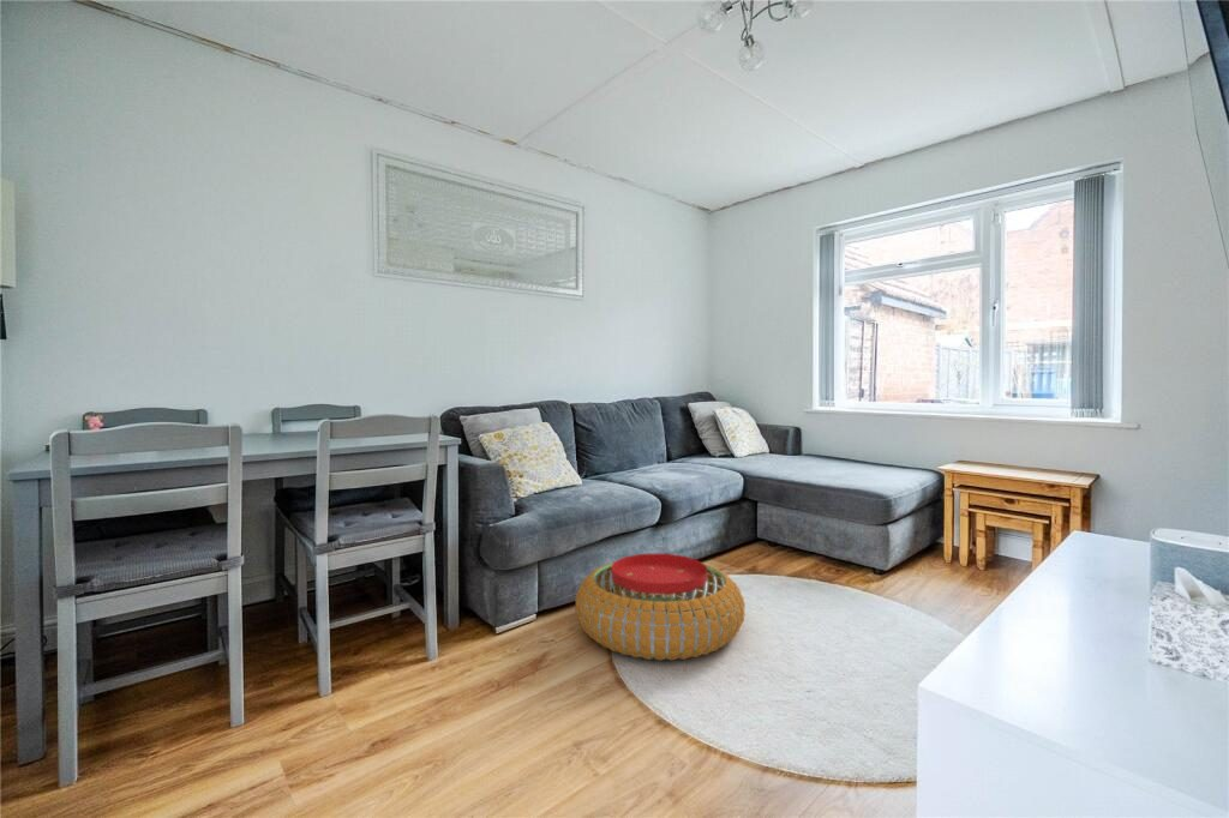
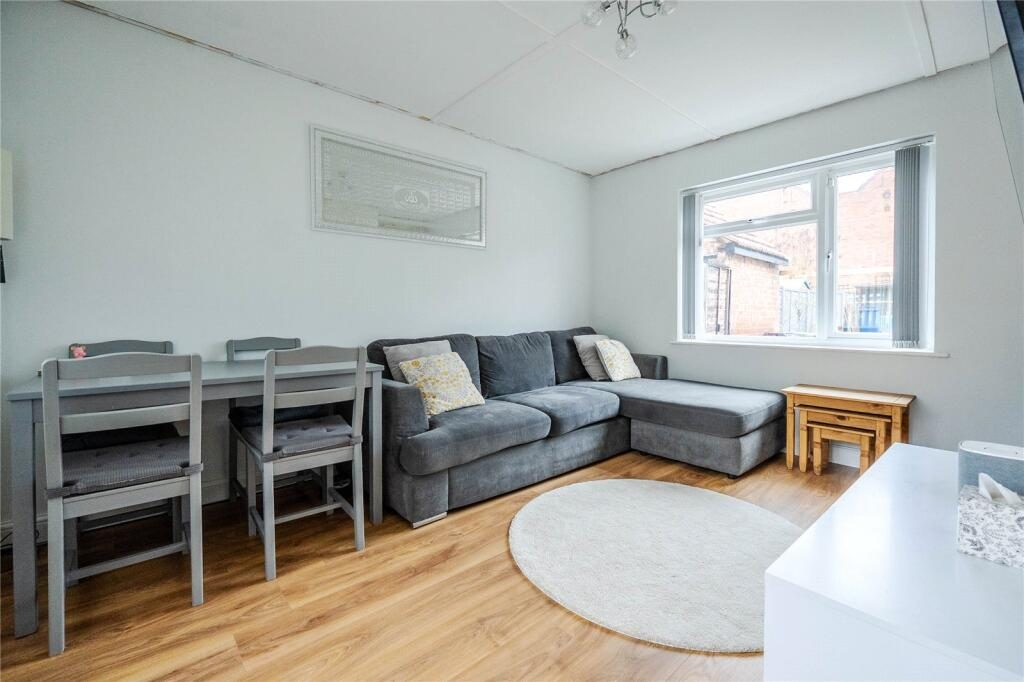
- pouf [574,552,747,662]
